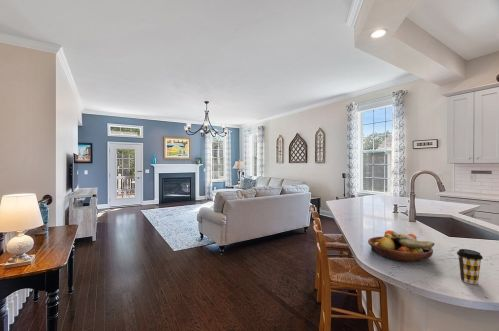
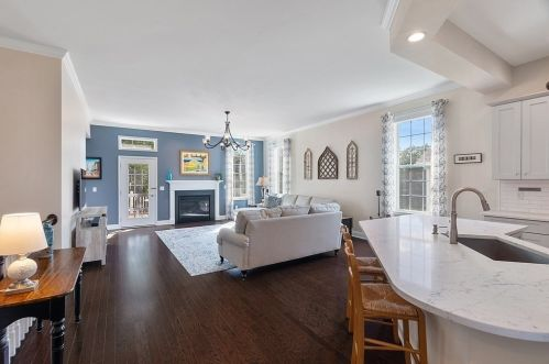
- coffee cup [456,248,484,285]
- fruit bowl [367,229,436,262]
